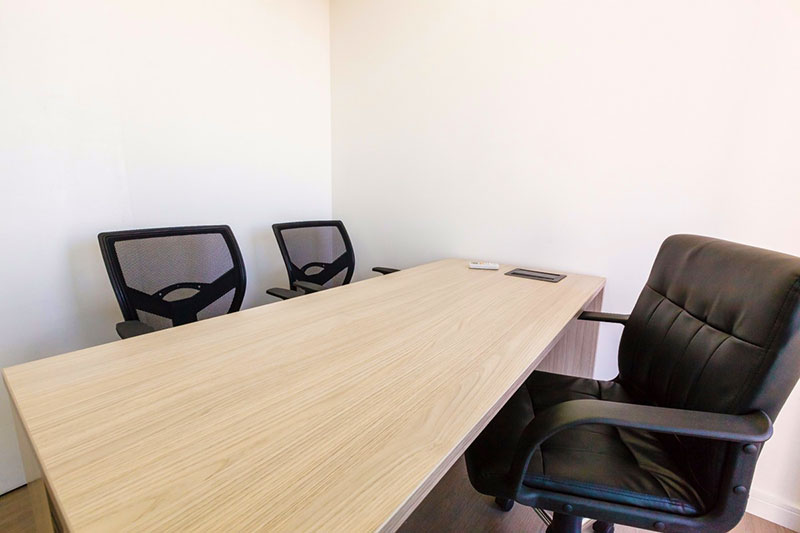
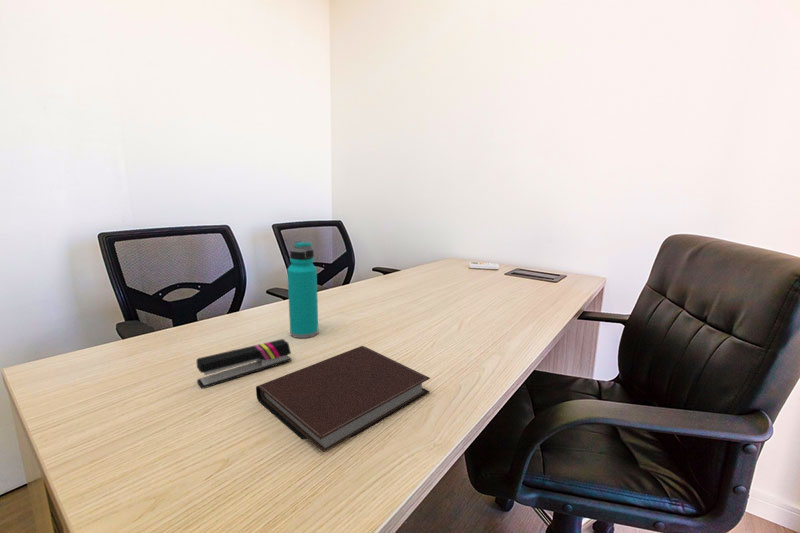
+ water bottle [286,240,319,339]
+ stapler [196,338,292,389]
+ notebook [255,345,431,453]
